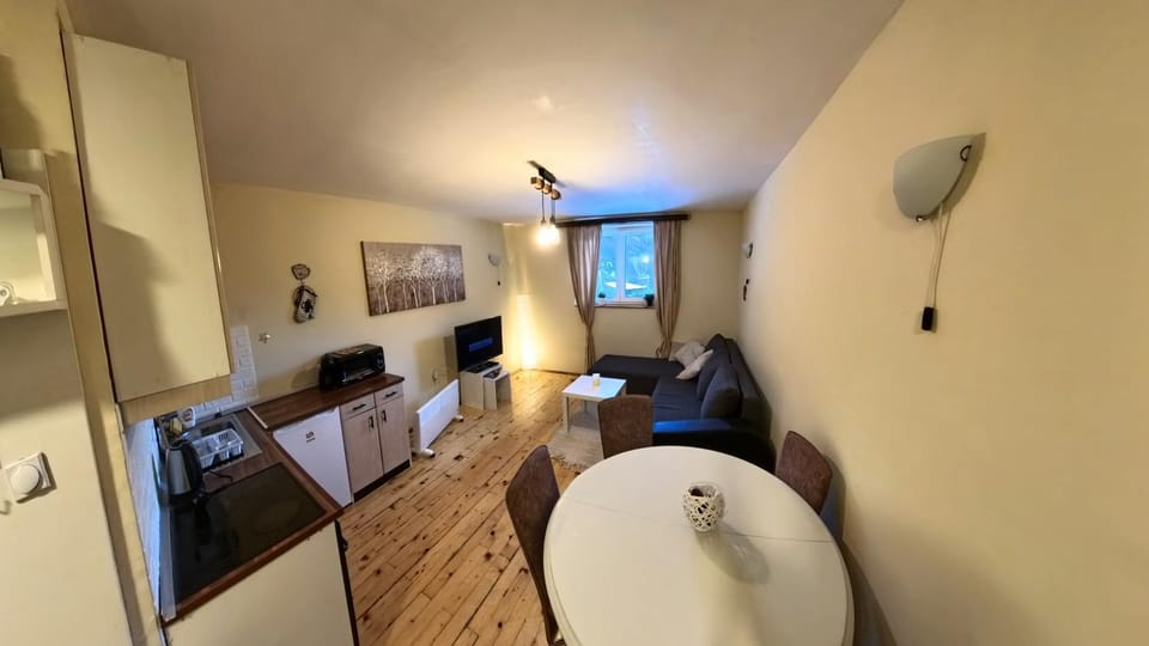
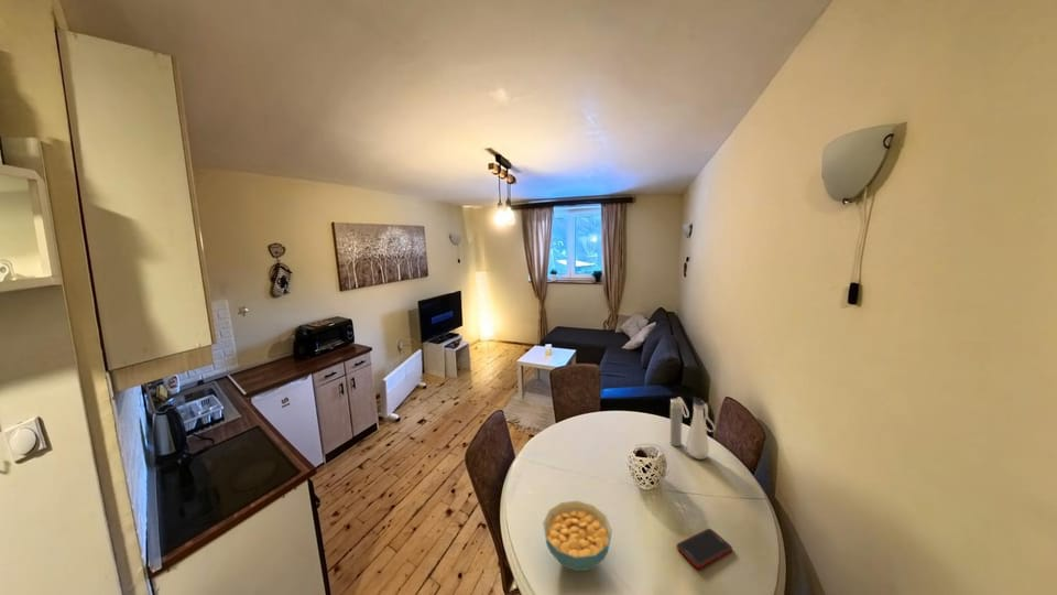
+ cell phone [676,528,733,570]
+ cereal bowl [542,500,613,572]
+ water bottle [669,397,717,461]
